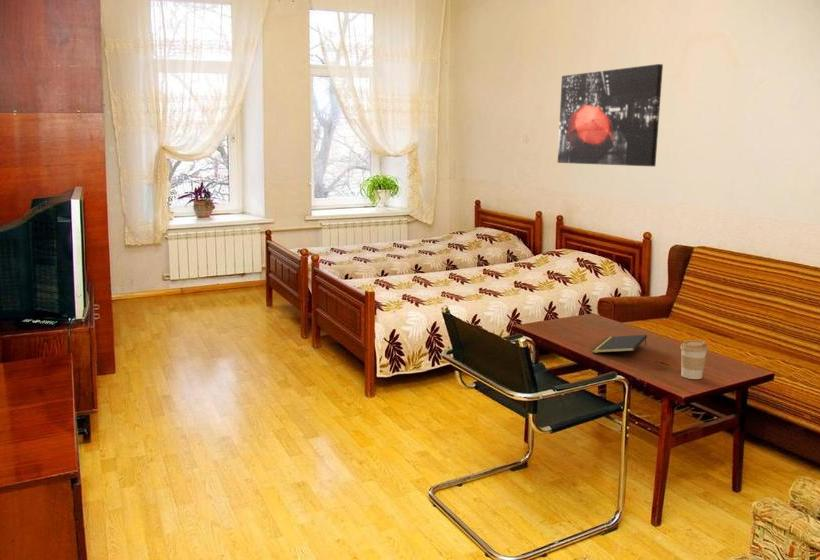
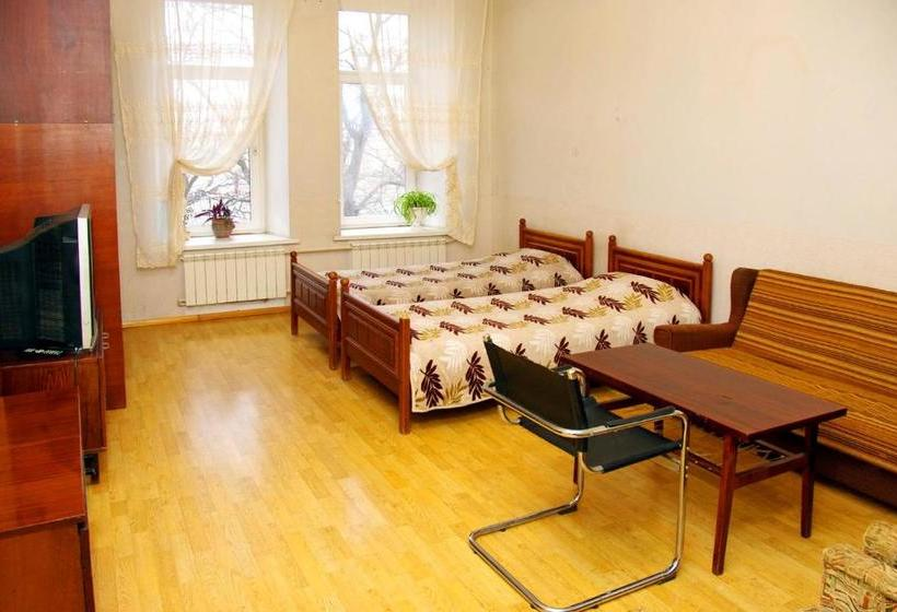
- wall art [557,63,664,167]
- coffee cup [679,339,709,380]
- notepad [591,334,648,354]
